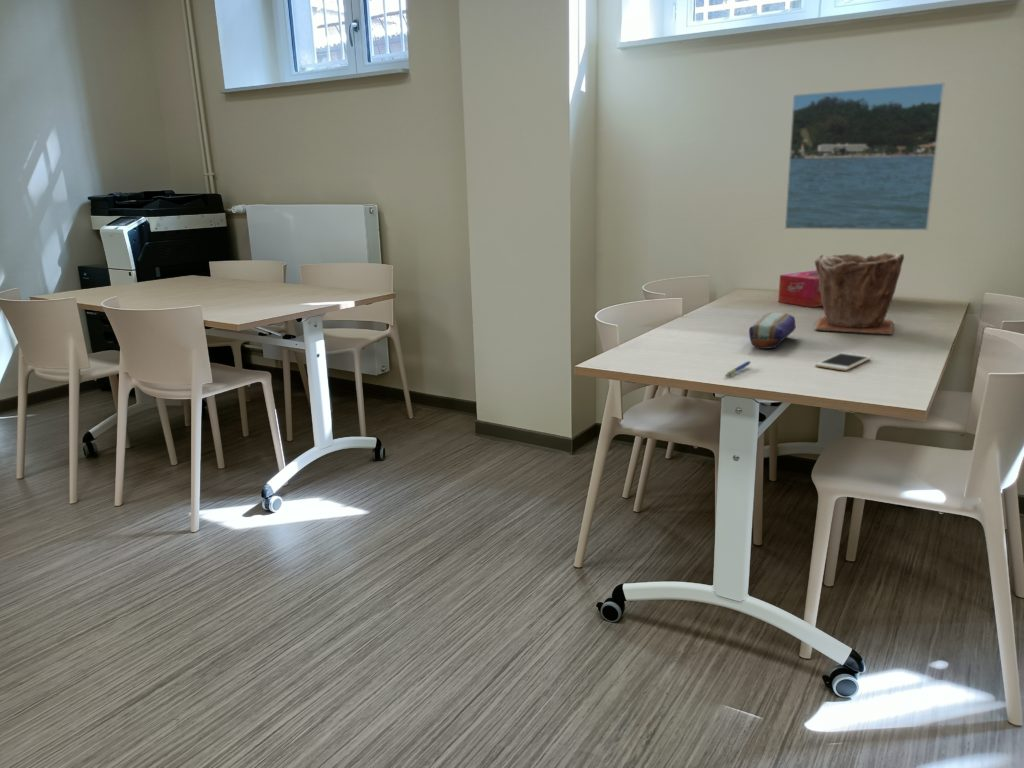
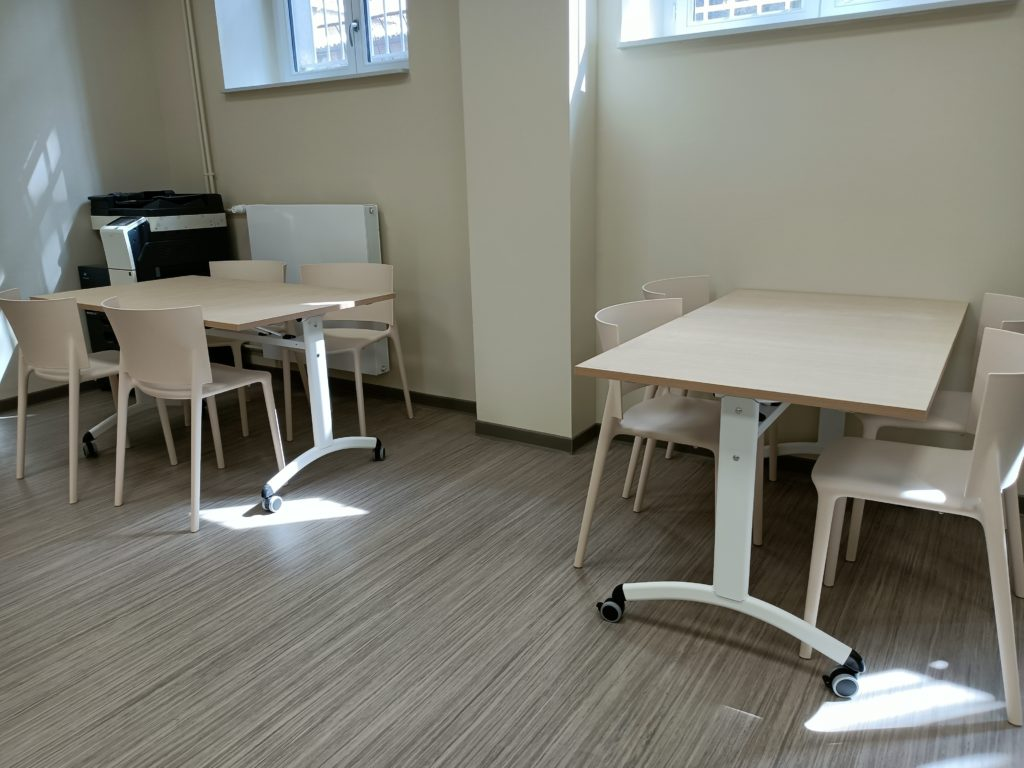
- cell phone [814,352,872,372]
- tissue box [777,269,823,308]
- plant pot [813,251,905,335]
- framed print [784,82,946,231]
- pen [724,360,752,378]
- pencil case [748,312,797,350]
